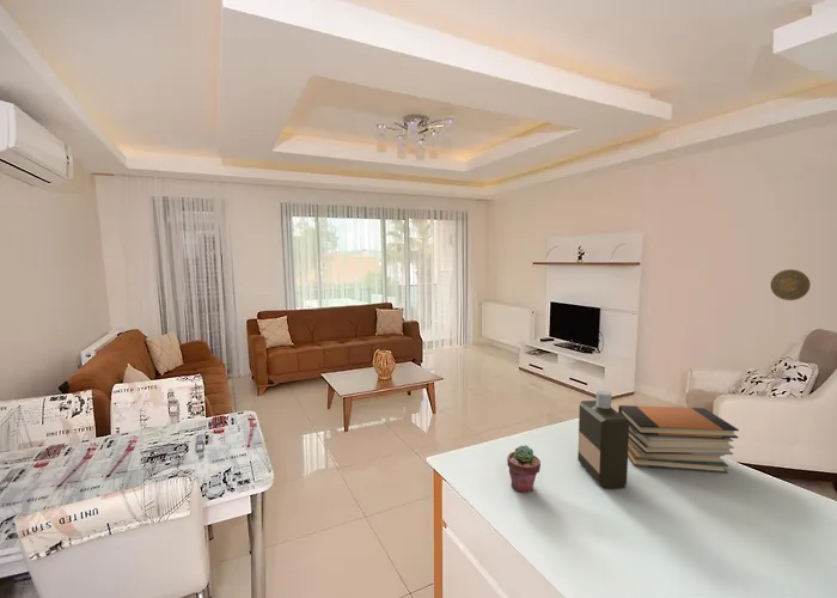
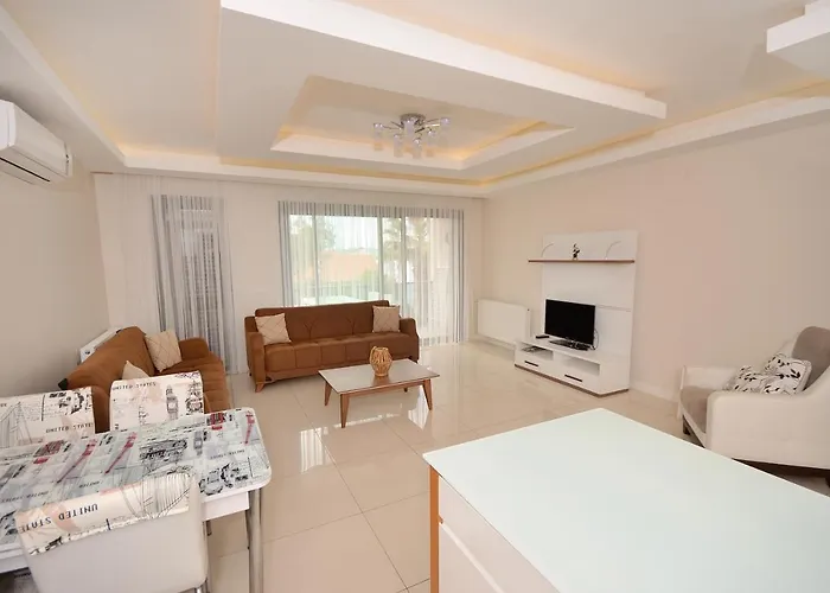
- decorative plate [769,268,812,301]
- potted succulent [506,444,542,494]
- bottle [576,390,629,489]
- book stack [617,404,740,474]
